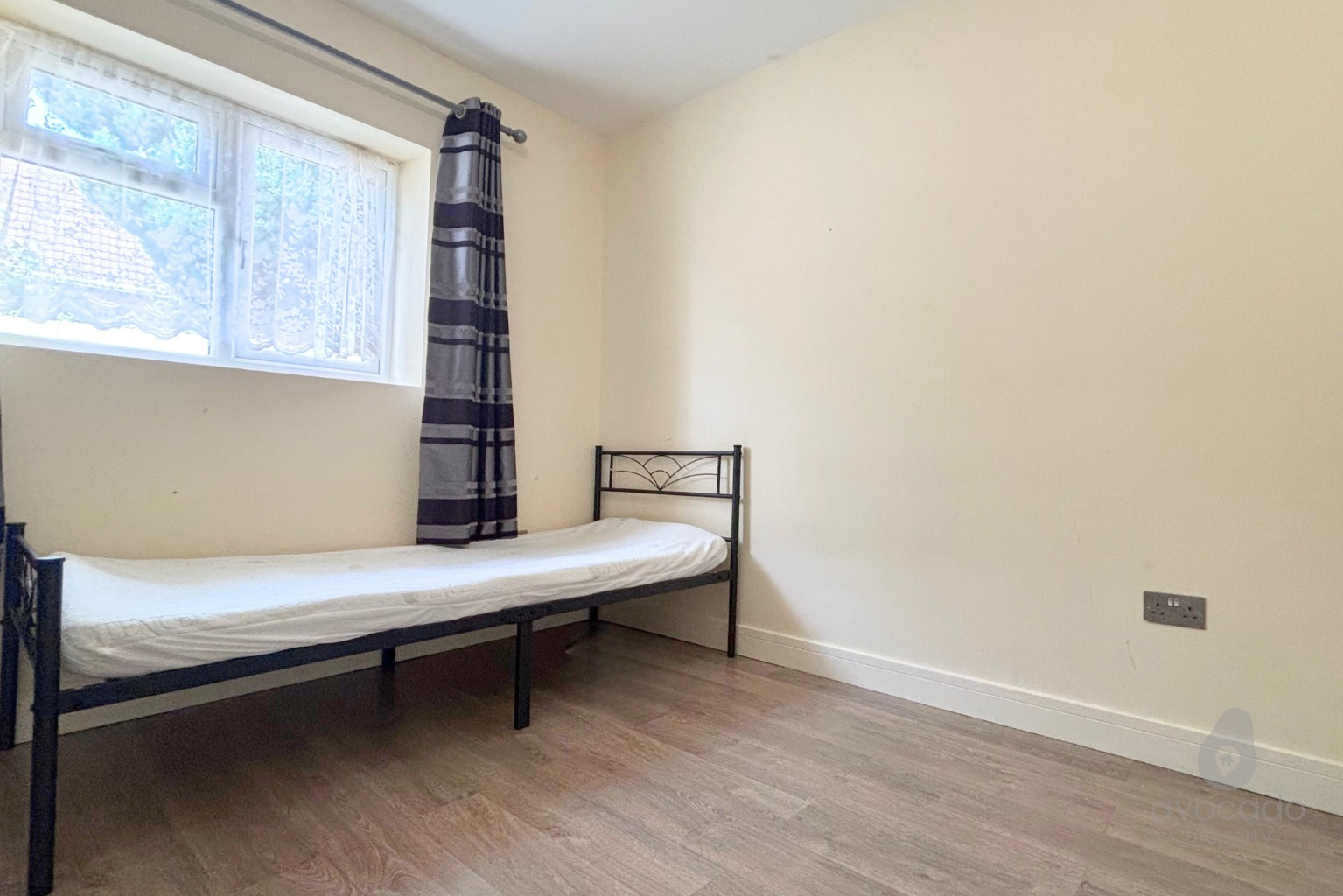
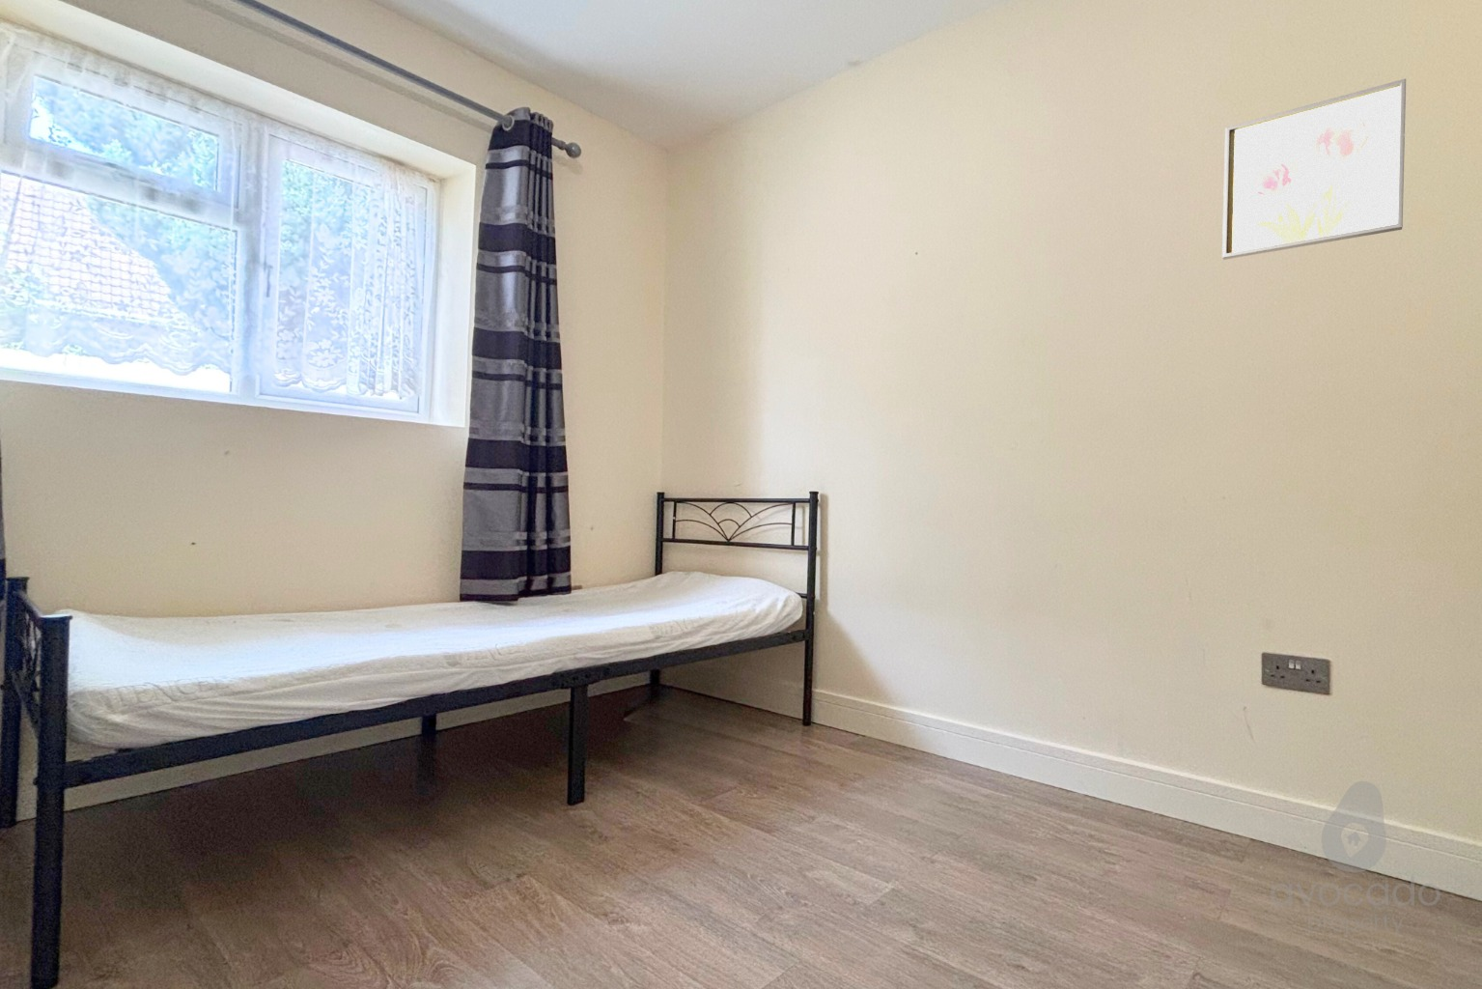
+ wall art [1222,78,1407,260]
